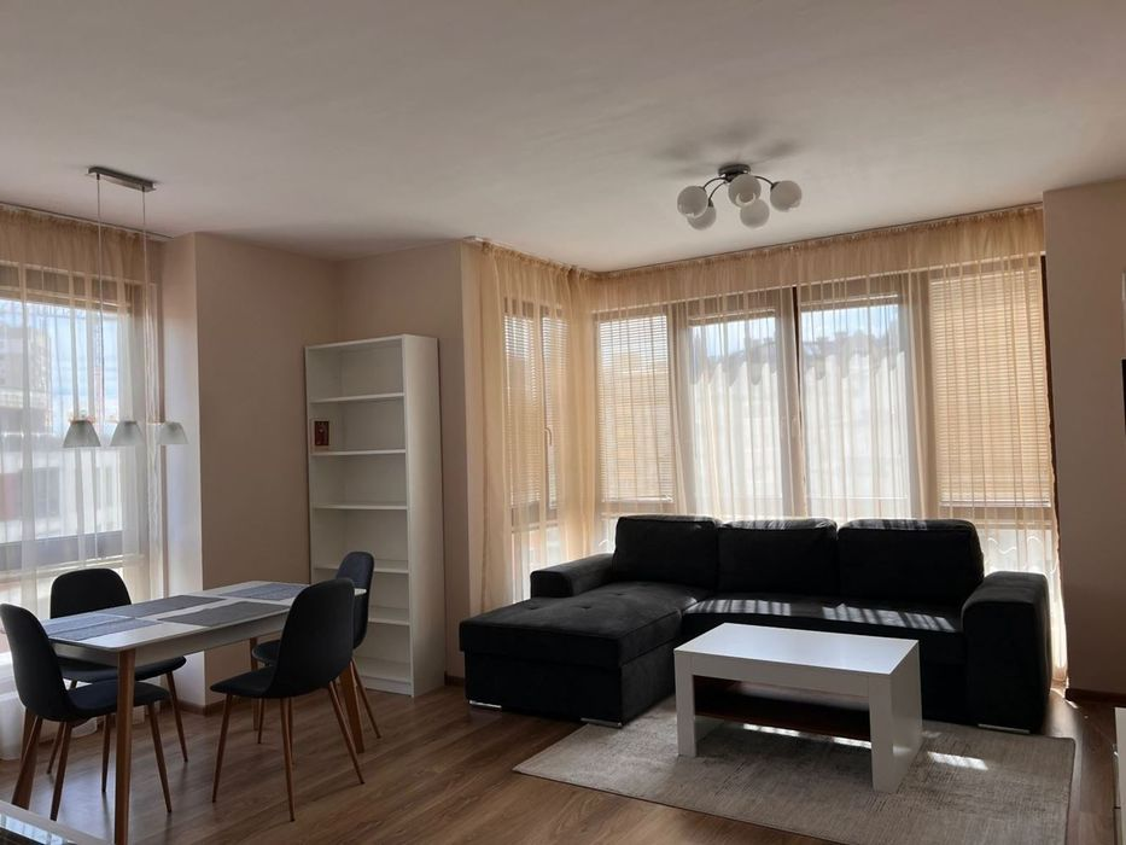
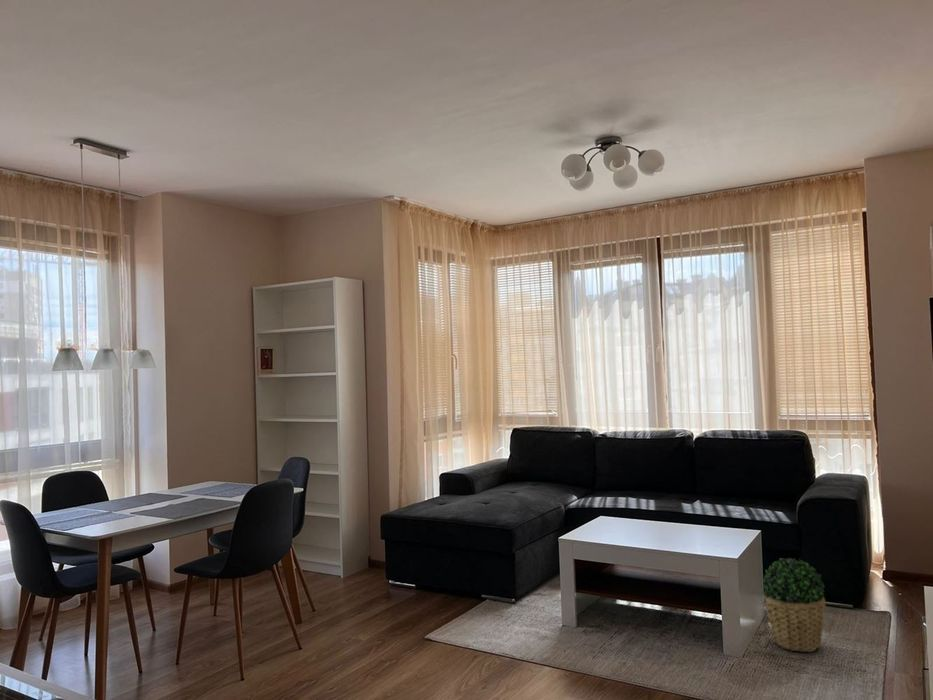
+ potted plant [761,557,827,653]
